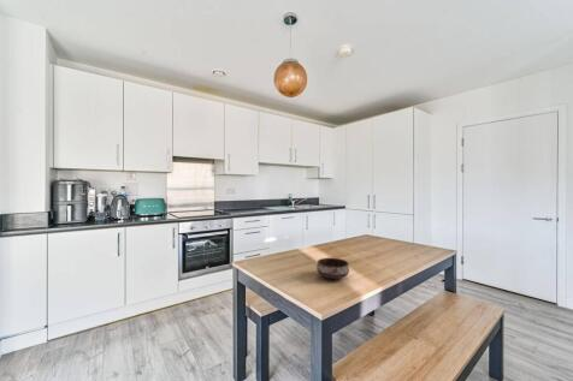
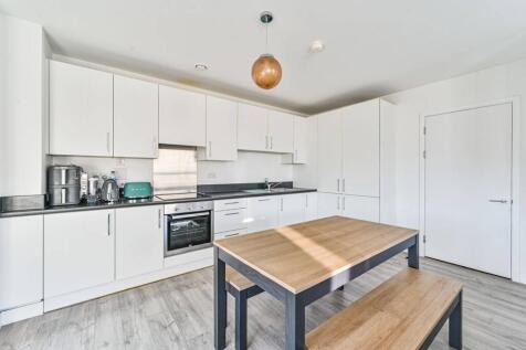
- bowl [315,257,350,280]
